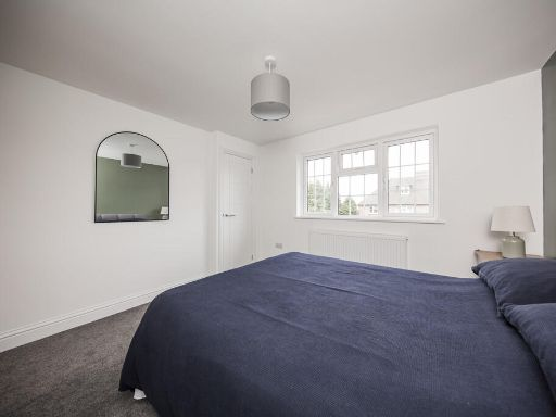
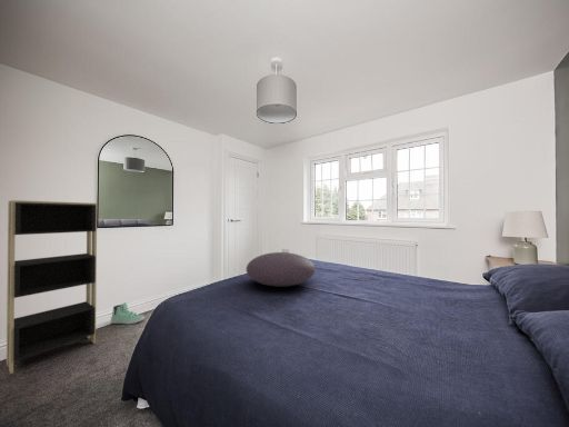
+ sneaker [110,301,146,325]
+ shelving unit [6,199,98,375]
+ cushion [246,251,316,288]
